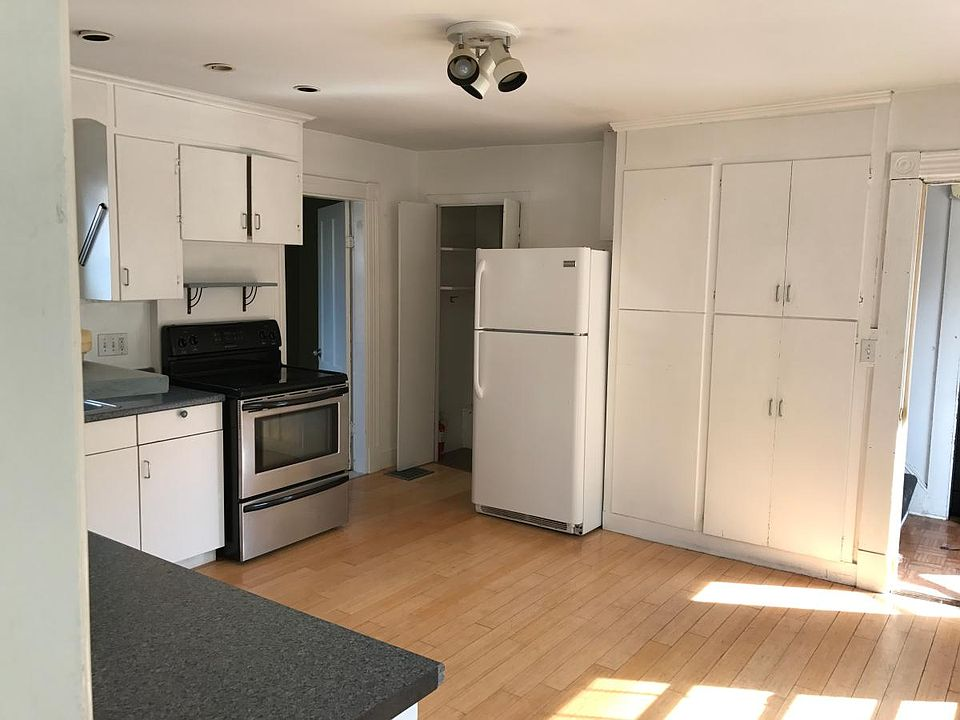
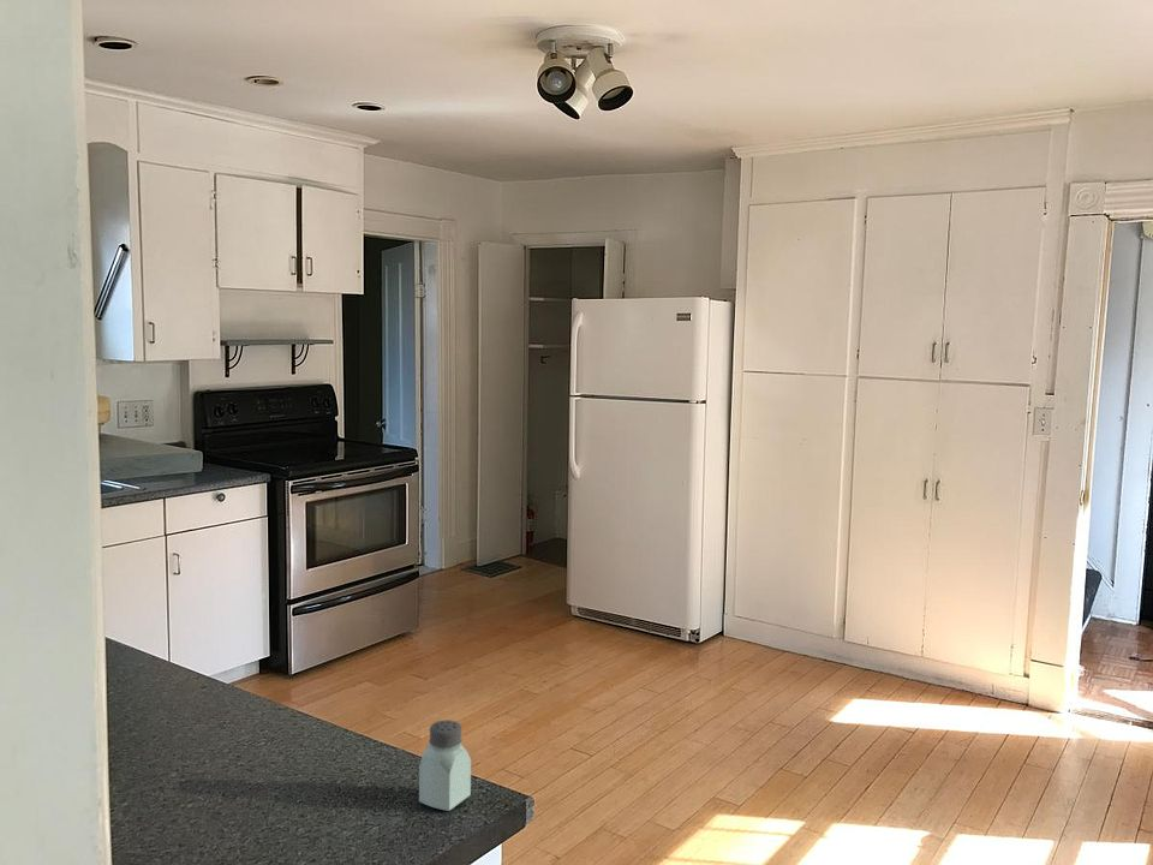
+ saltshaker [418,718,472,812]
